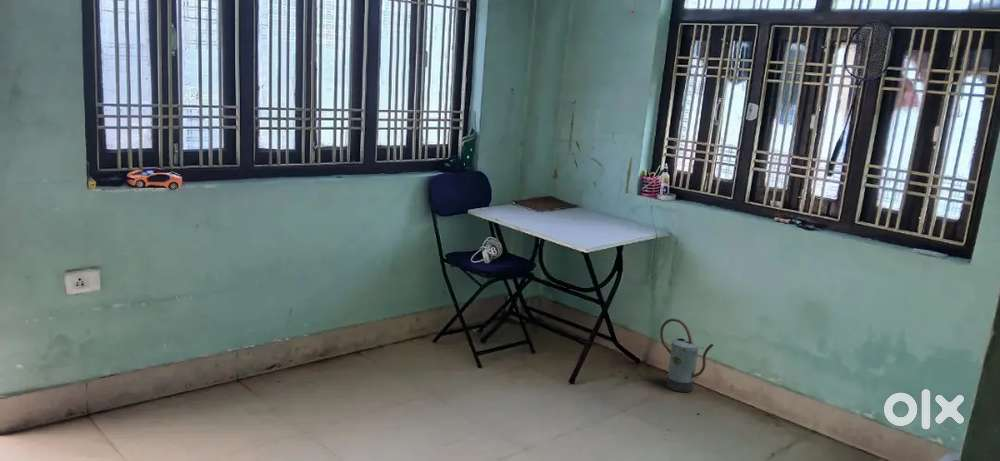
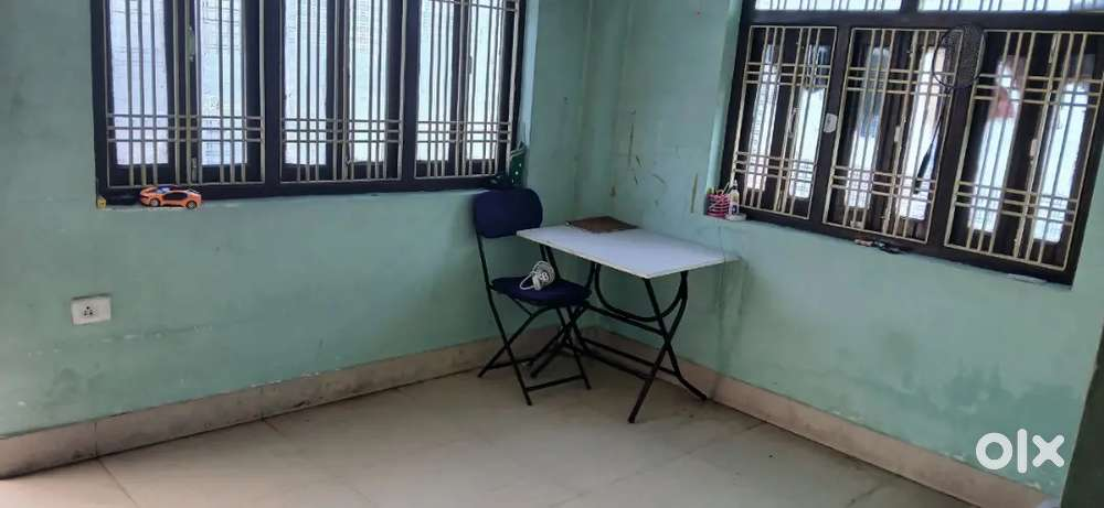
- watering can [659,317,715,393]
